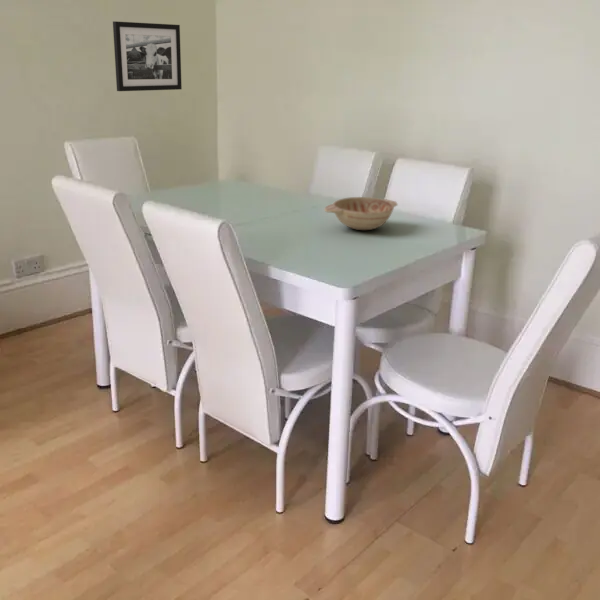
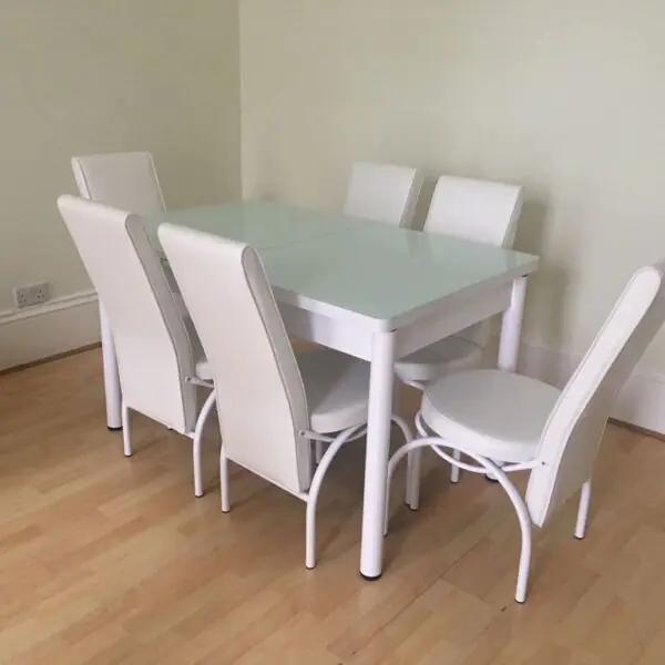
- picture frame [112,20,183,92]
- decorative bowl [323,196,399,231]
